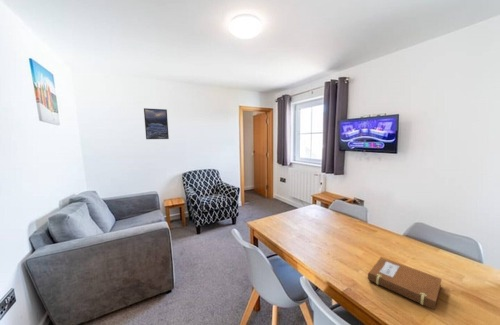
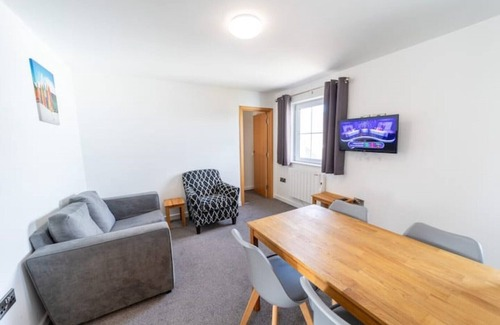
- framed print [143,107,170,140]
- notebook [367,256,443,311]
